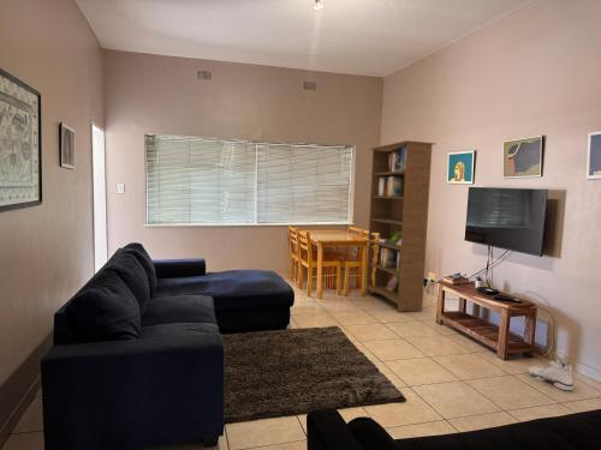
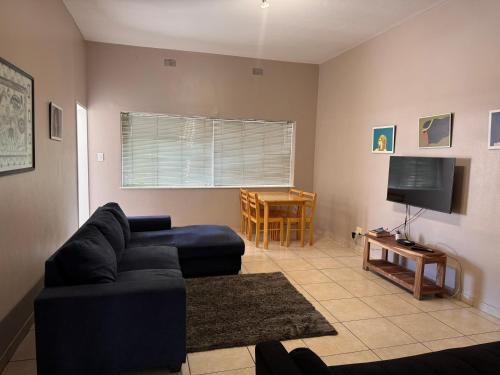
- bookcase [364,139,438,313]
- sneaker [528,358,575,391]
